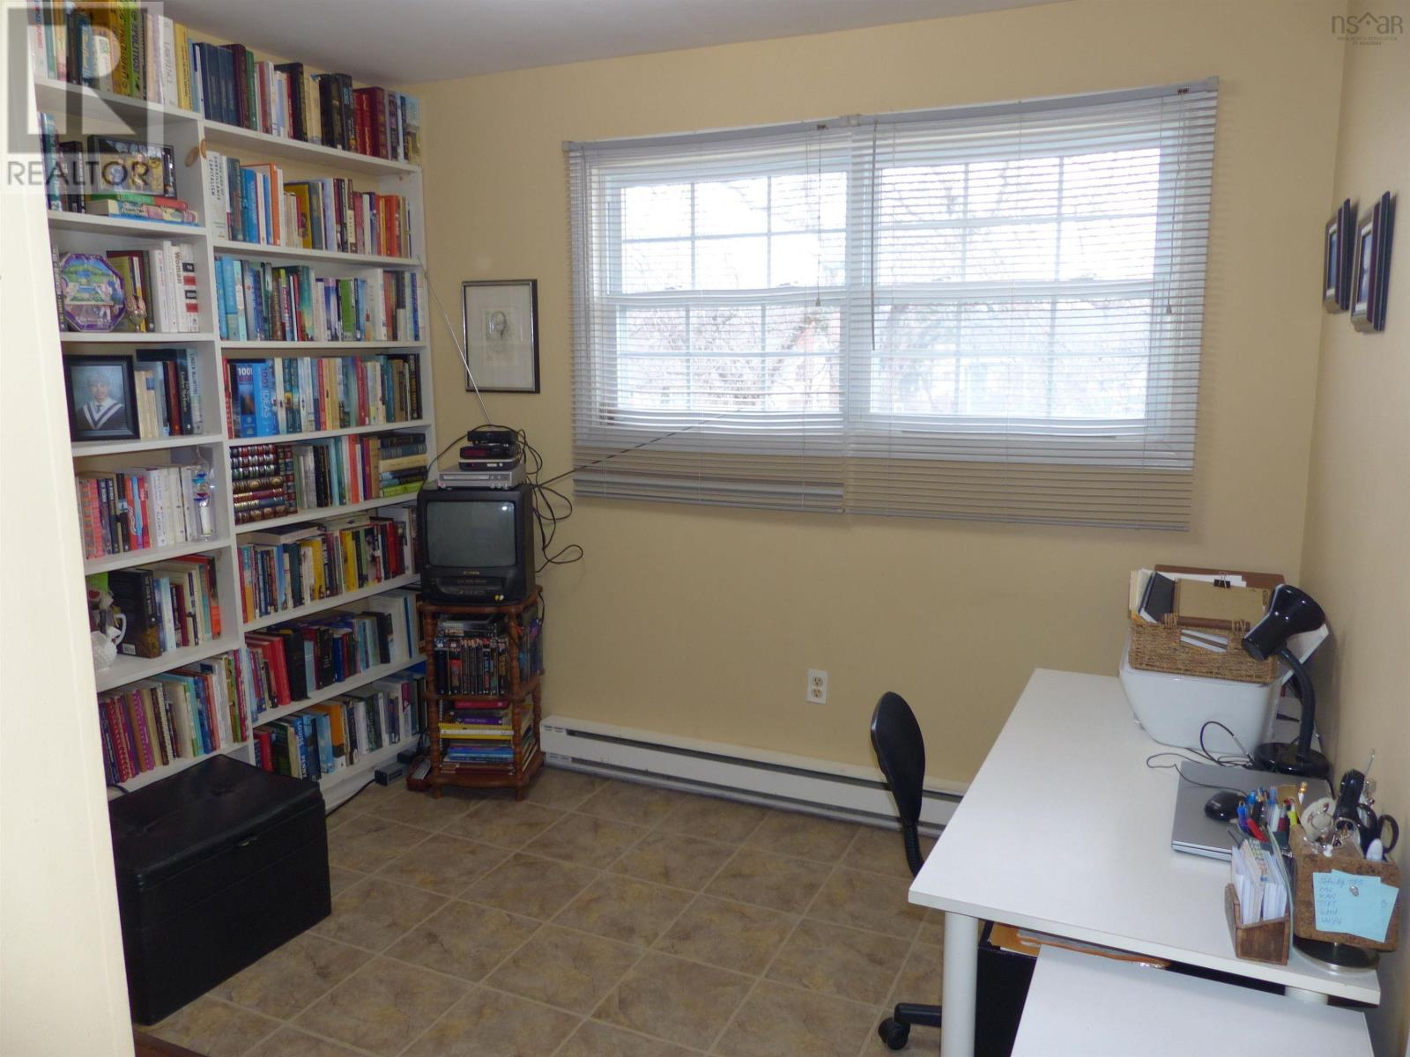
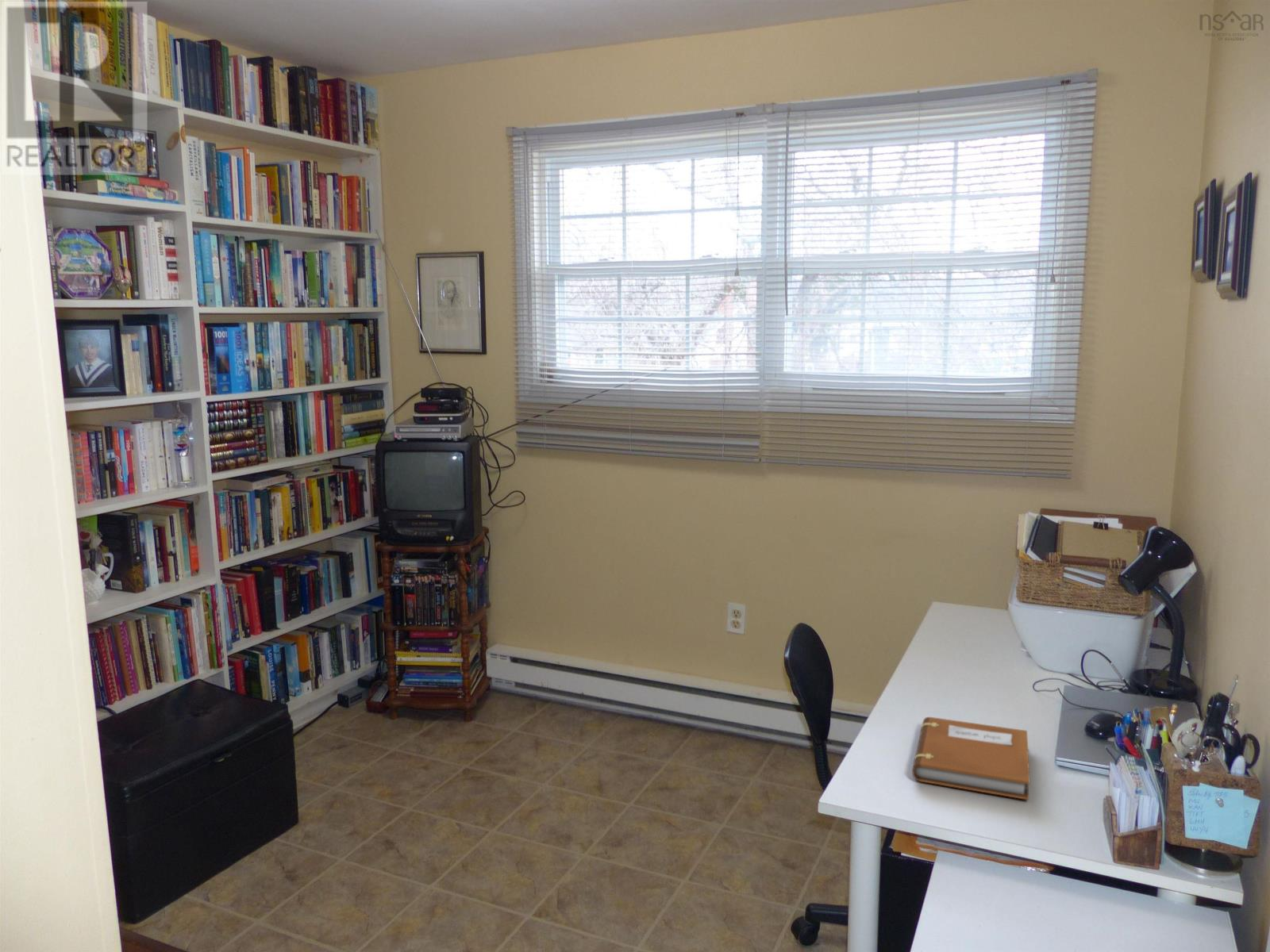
+ notebook [912,716,1030,800]
